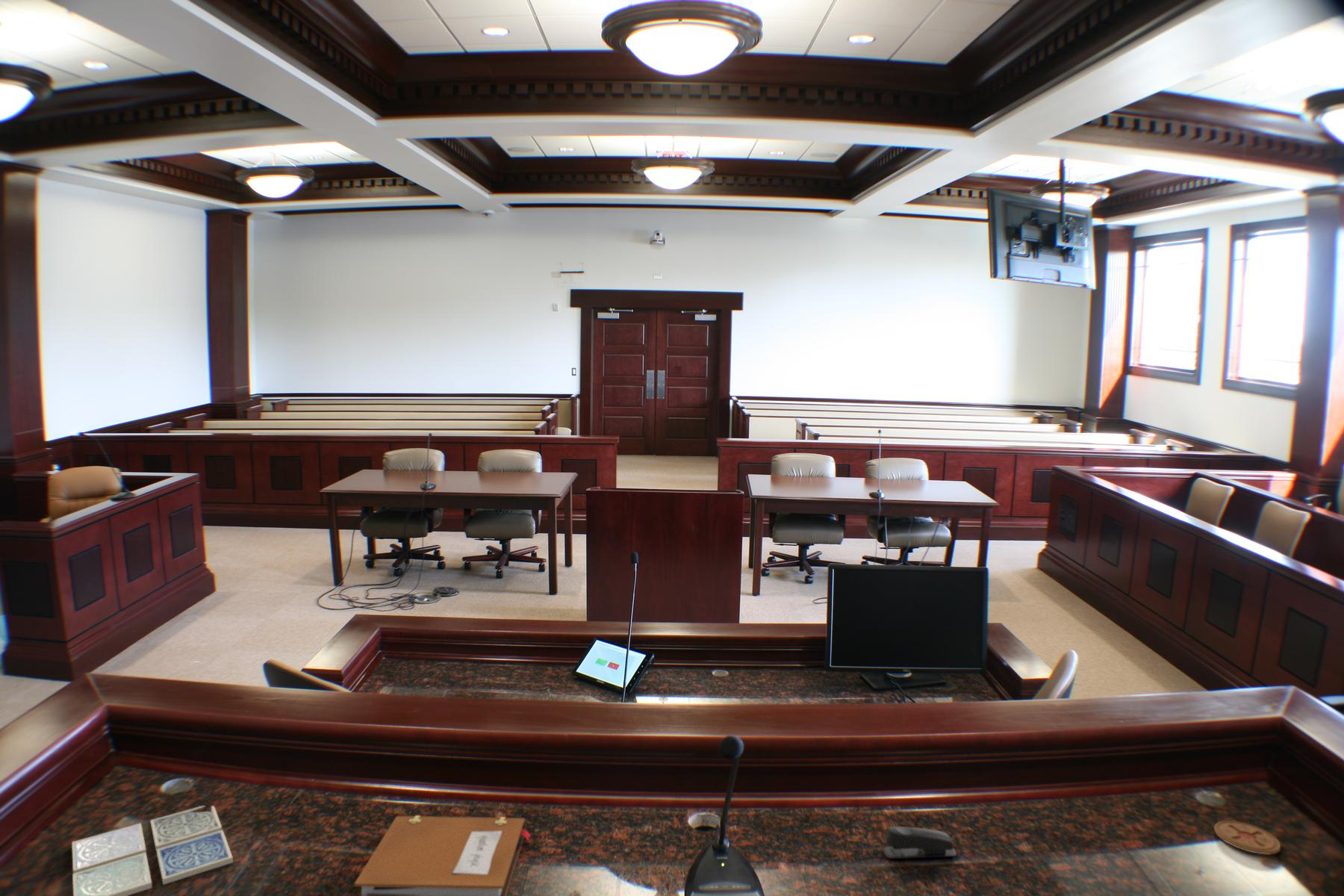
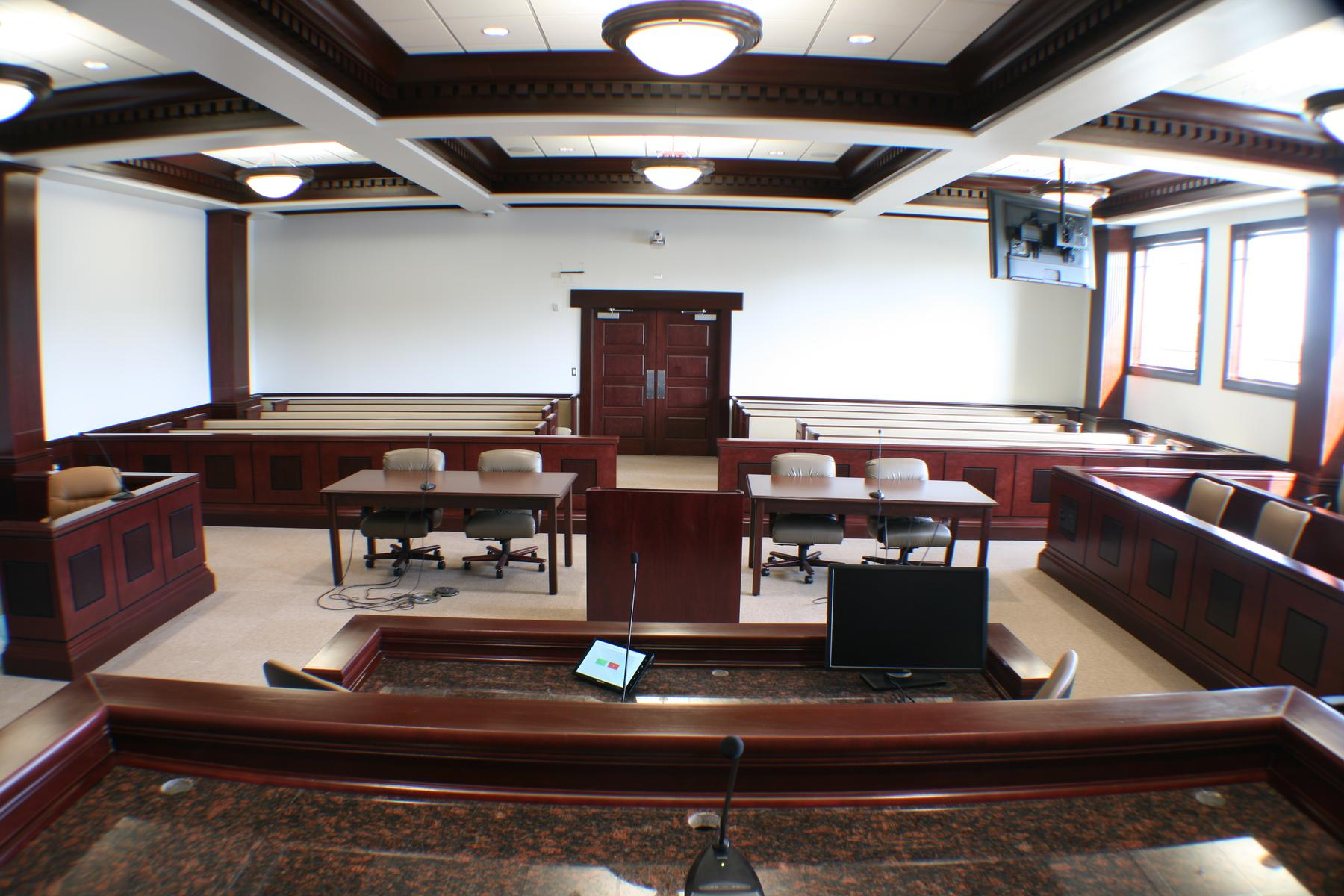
- coaster [1213,820,1281,856]
- drink coaster [71,806,234,896]
- notebook [354,815,532,896]
- stapler [883,826,957,859]
